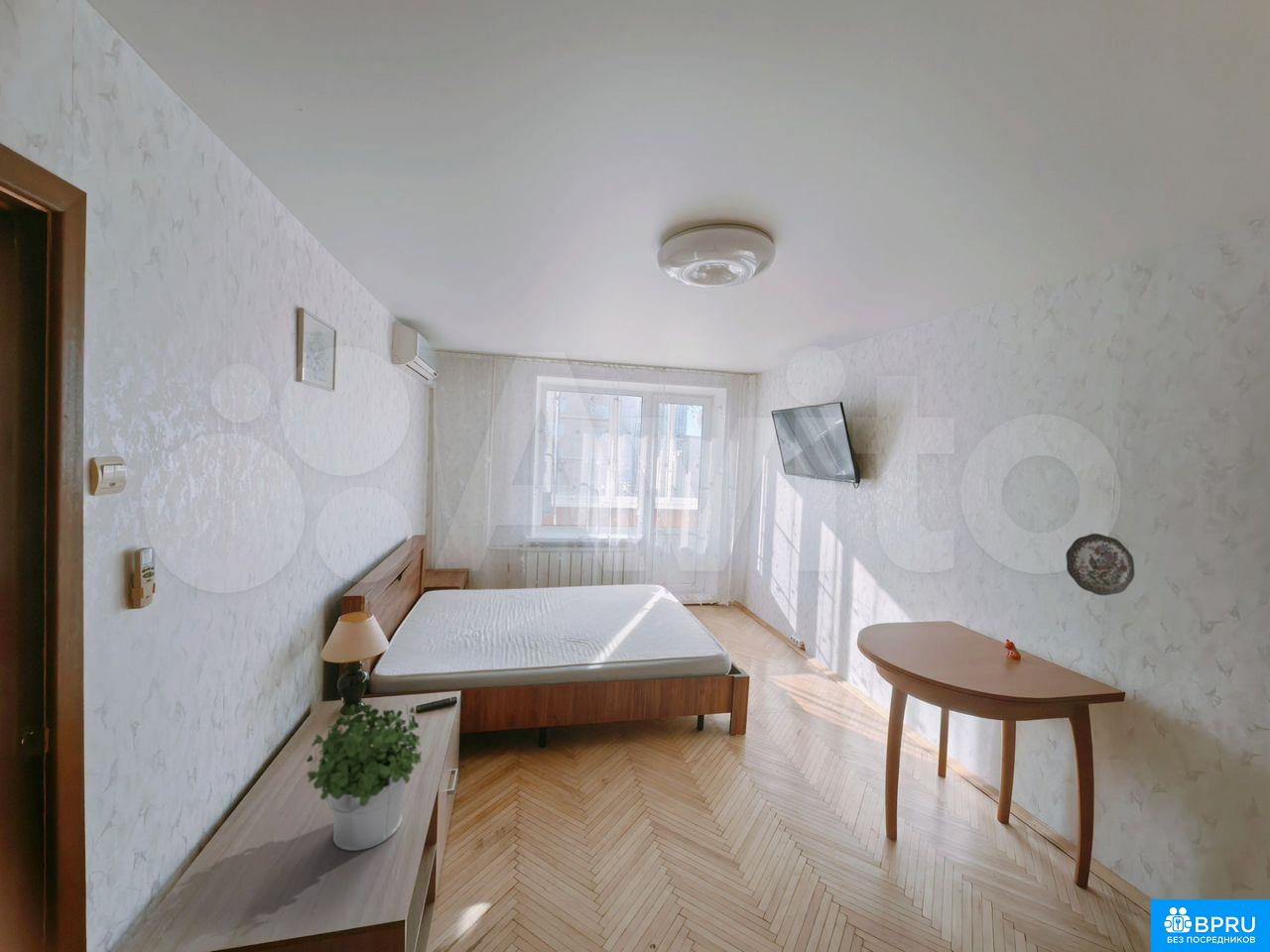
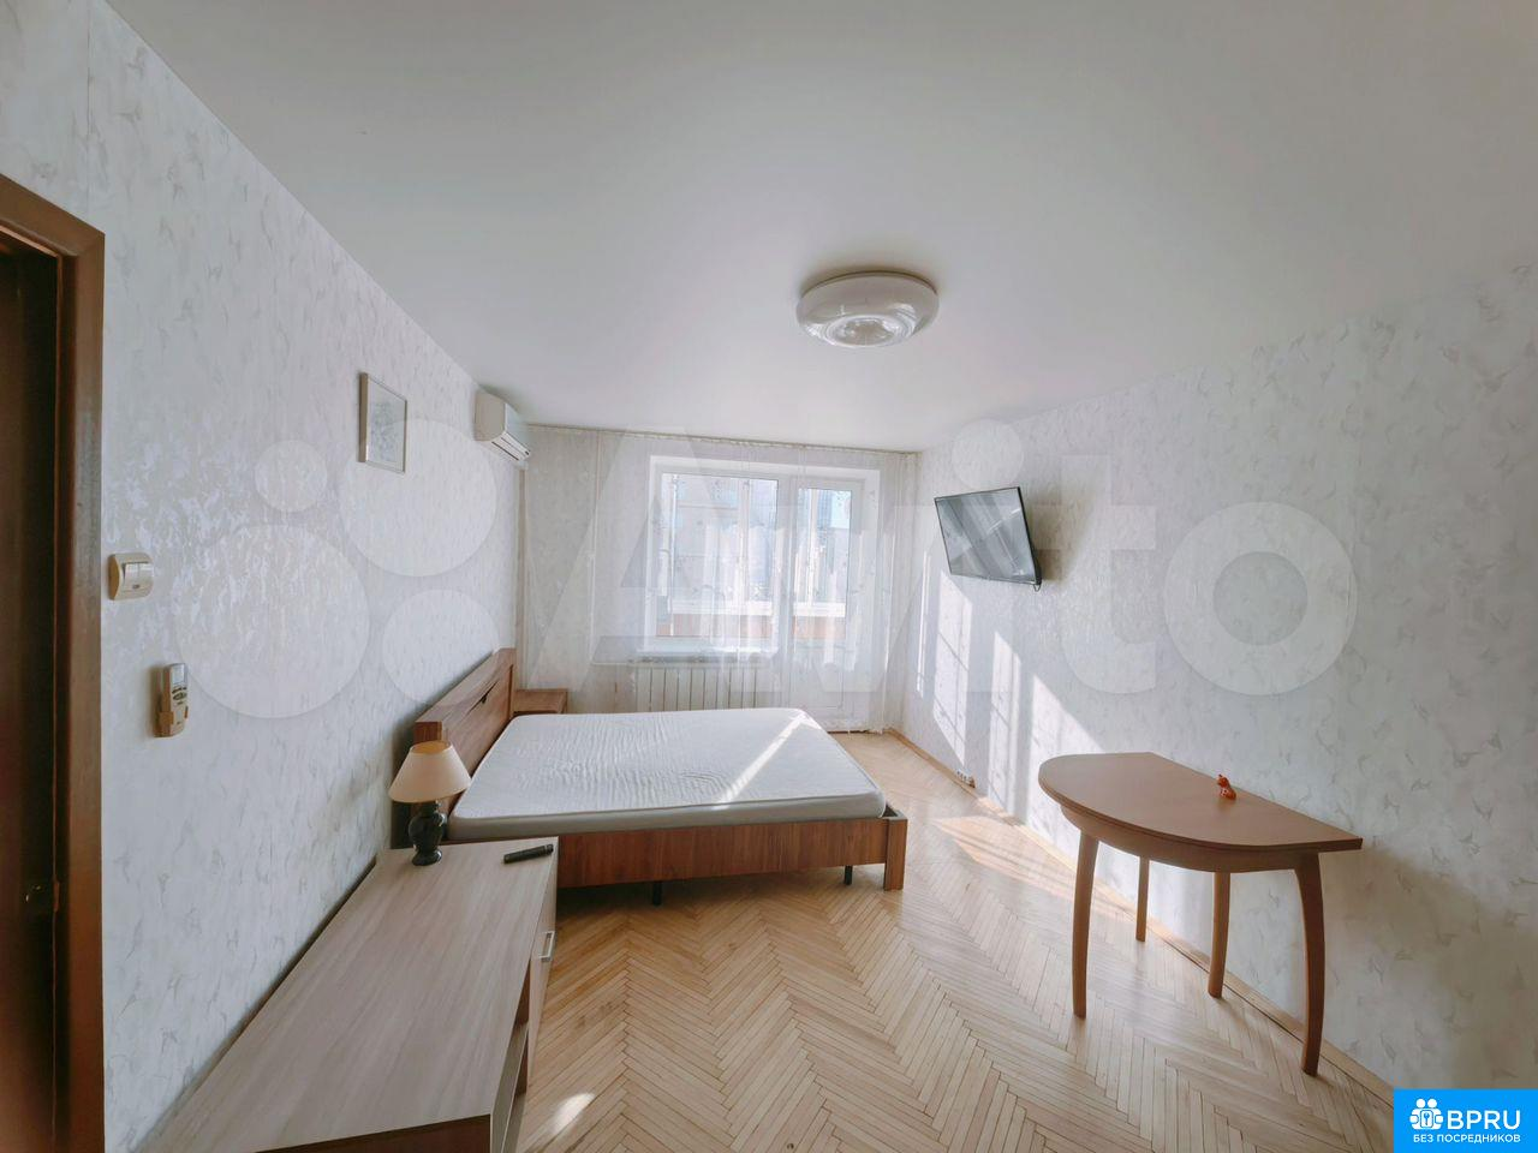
- decorative plate [1065,533,1135,596]
- potted plant [306,702,423,852]
